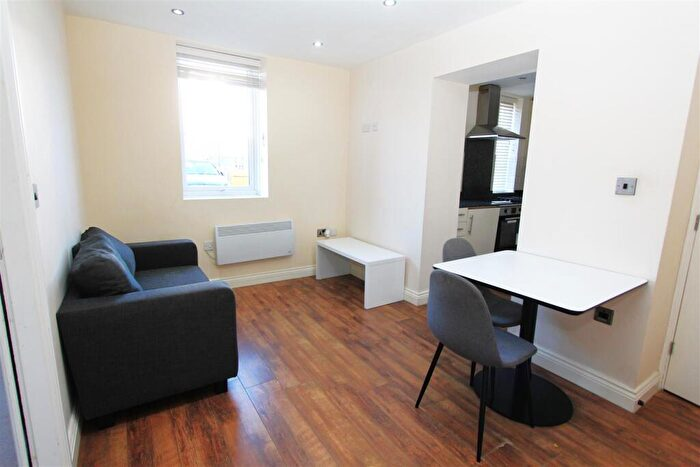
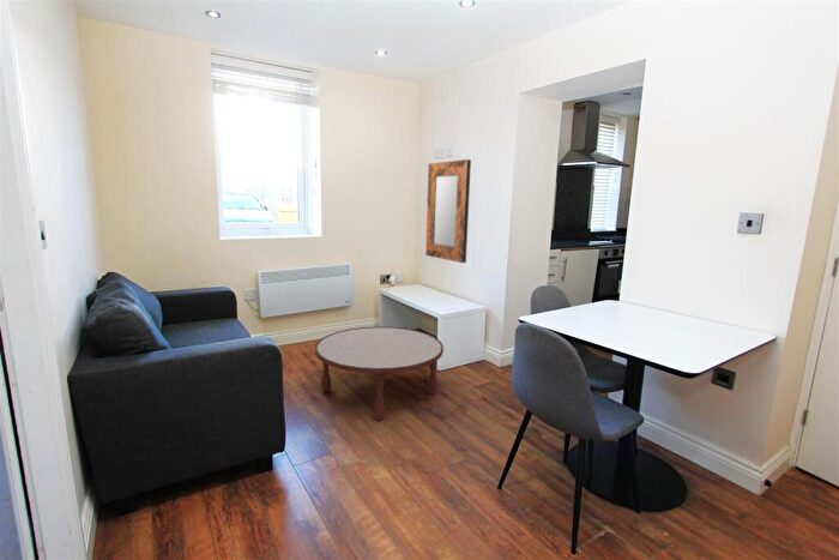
+ home mirror [424,158,472,264]
+ coffee table [314,325,445,422]
